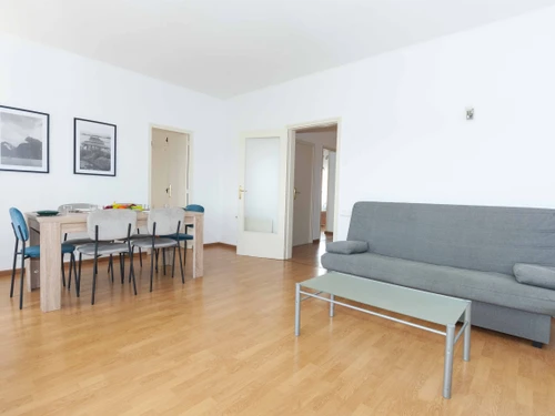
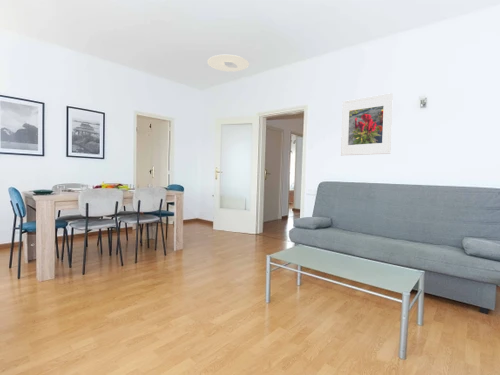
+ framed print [340,92,394,157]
+ ceiling light [207,54,250,73]
